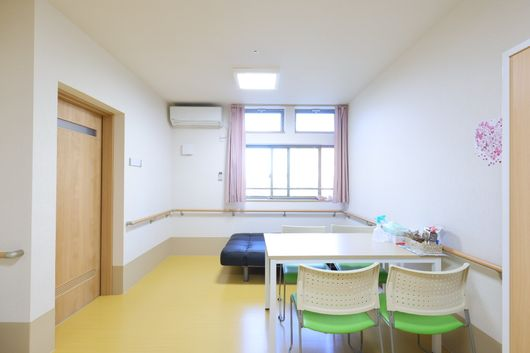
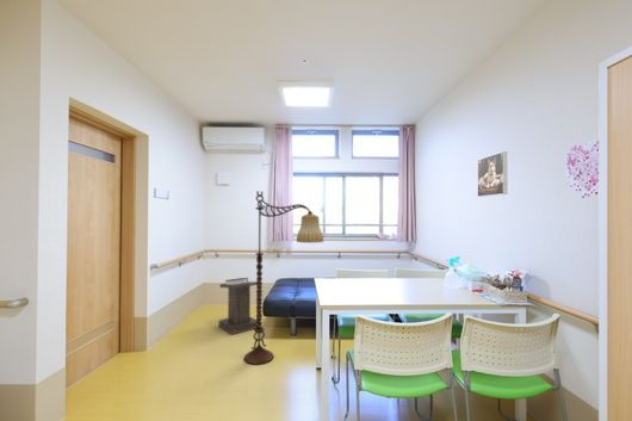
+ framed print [477,150,508,198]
+ floor lamp [243,190,324,366]
+ lectern [218,277,256,336]
